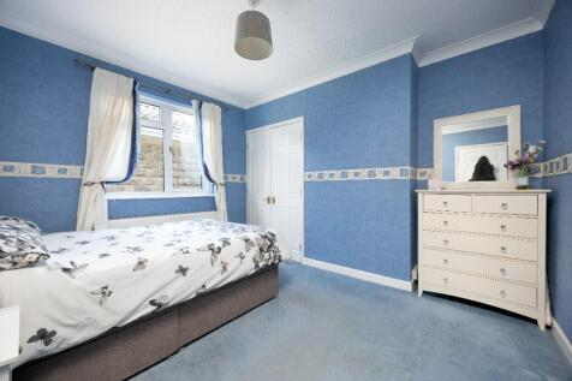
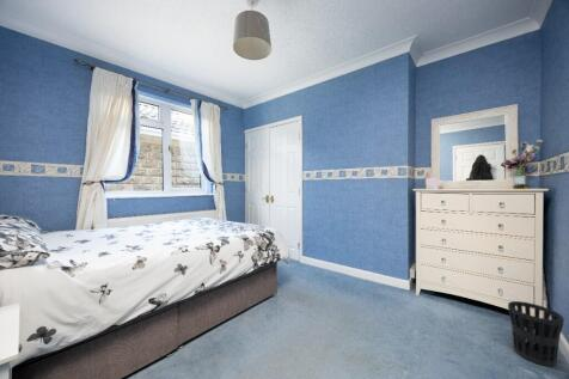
+ wastebasket [507,300,565,367]
